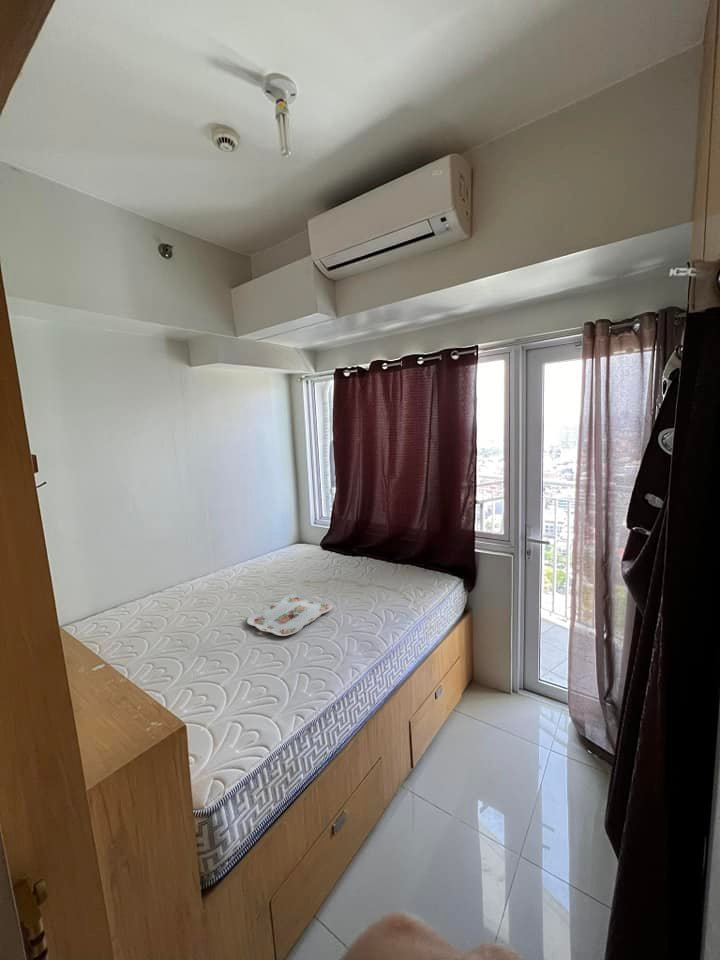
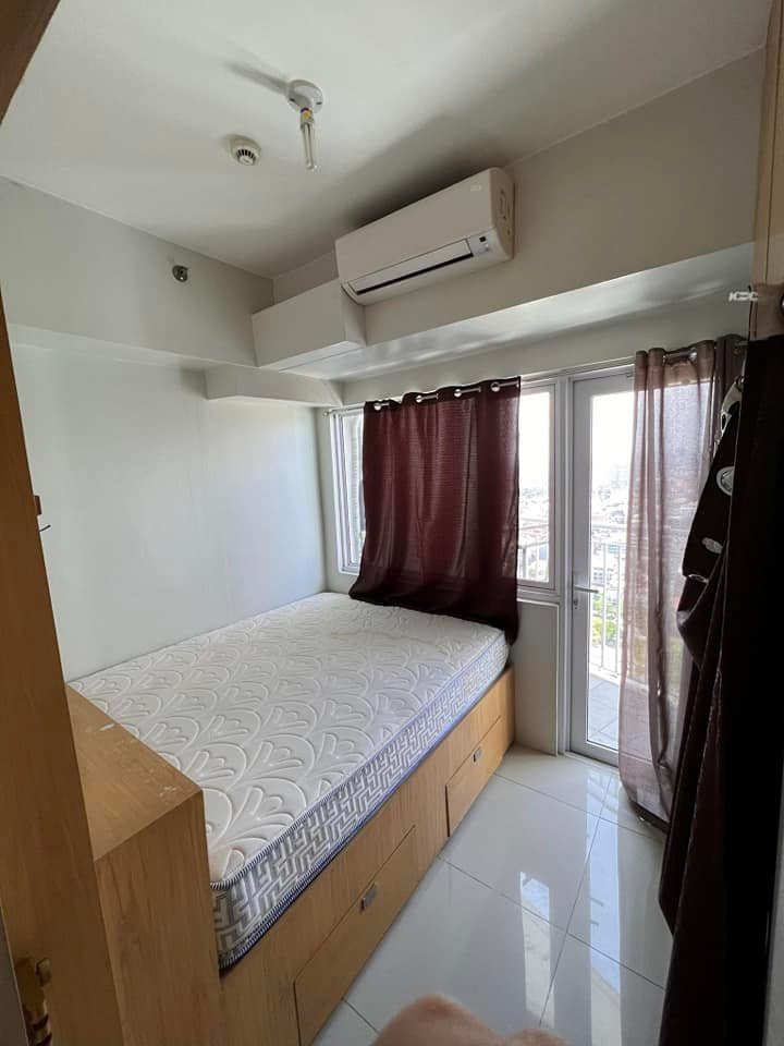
- serving tray [246,593,334,637]
